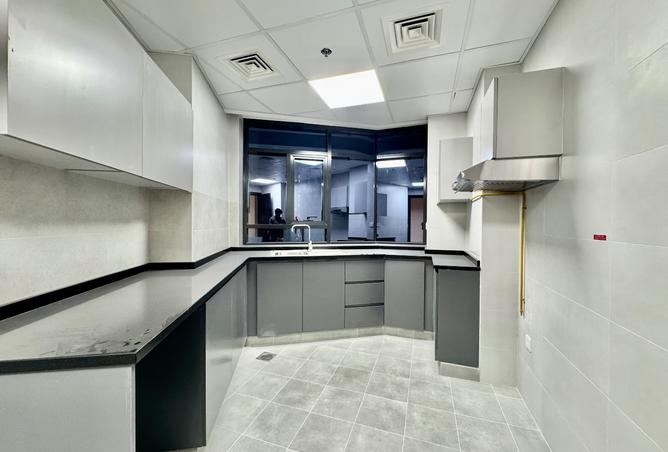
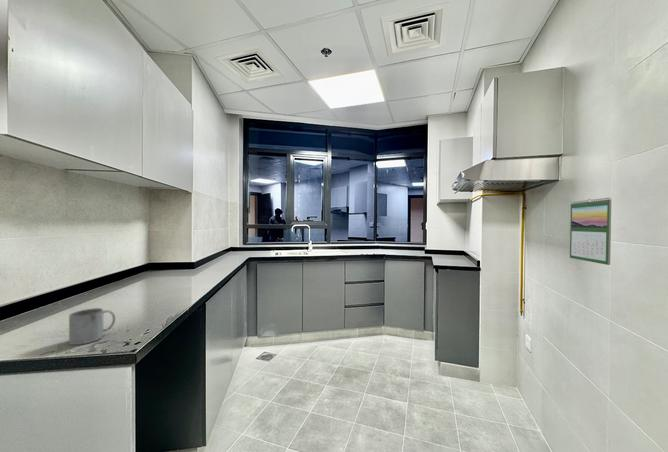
+ mug [68,307,116,346]
+ calendar [569,197,612,266]
